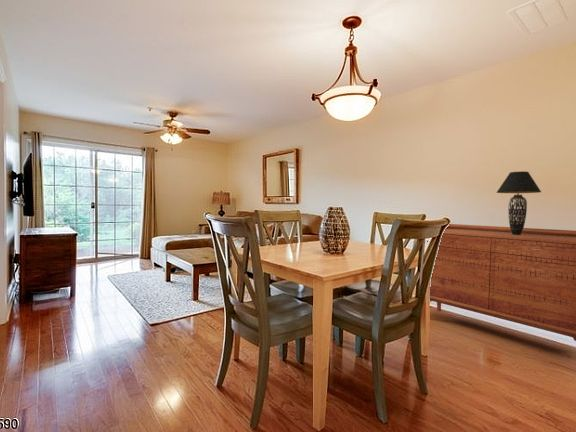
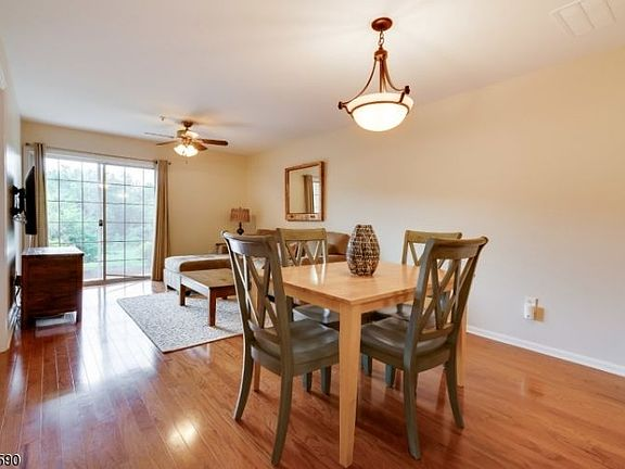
- table lamp [495,170,542,235]
- sideboard [427,223,576,342]
